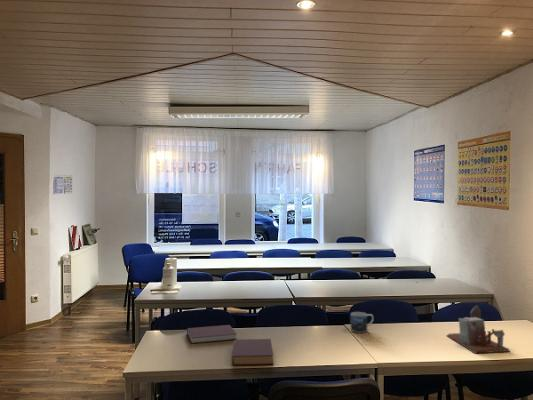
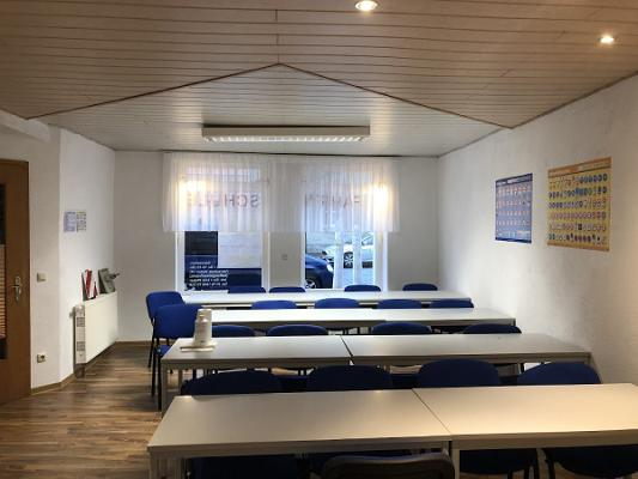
- book [231,338,274,366]
- notebook [186,324,237,345]
- mug [350,311,374,334]
- desk organizer [445,304,511,354]
